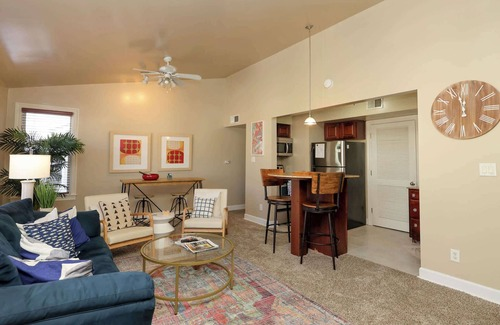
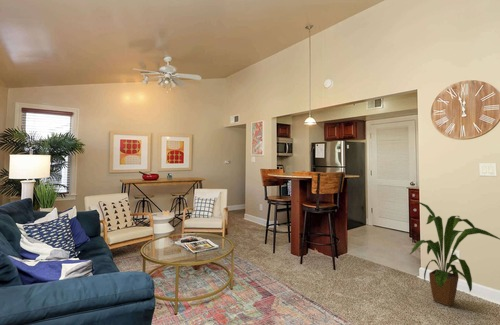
+ house plant [409,200,500,307]
